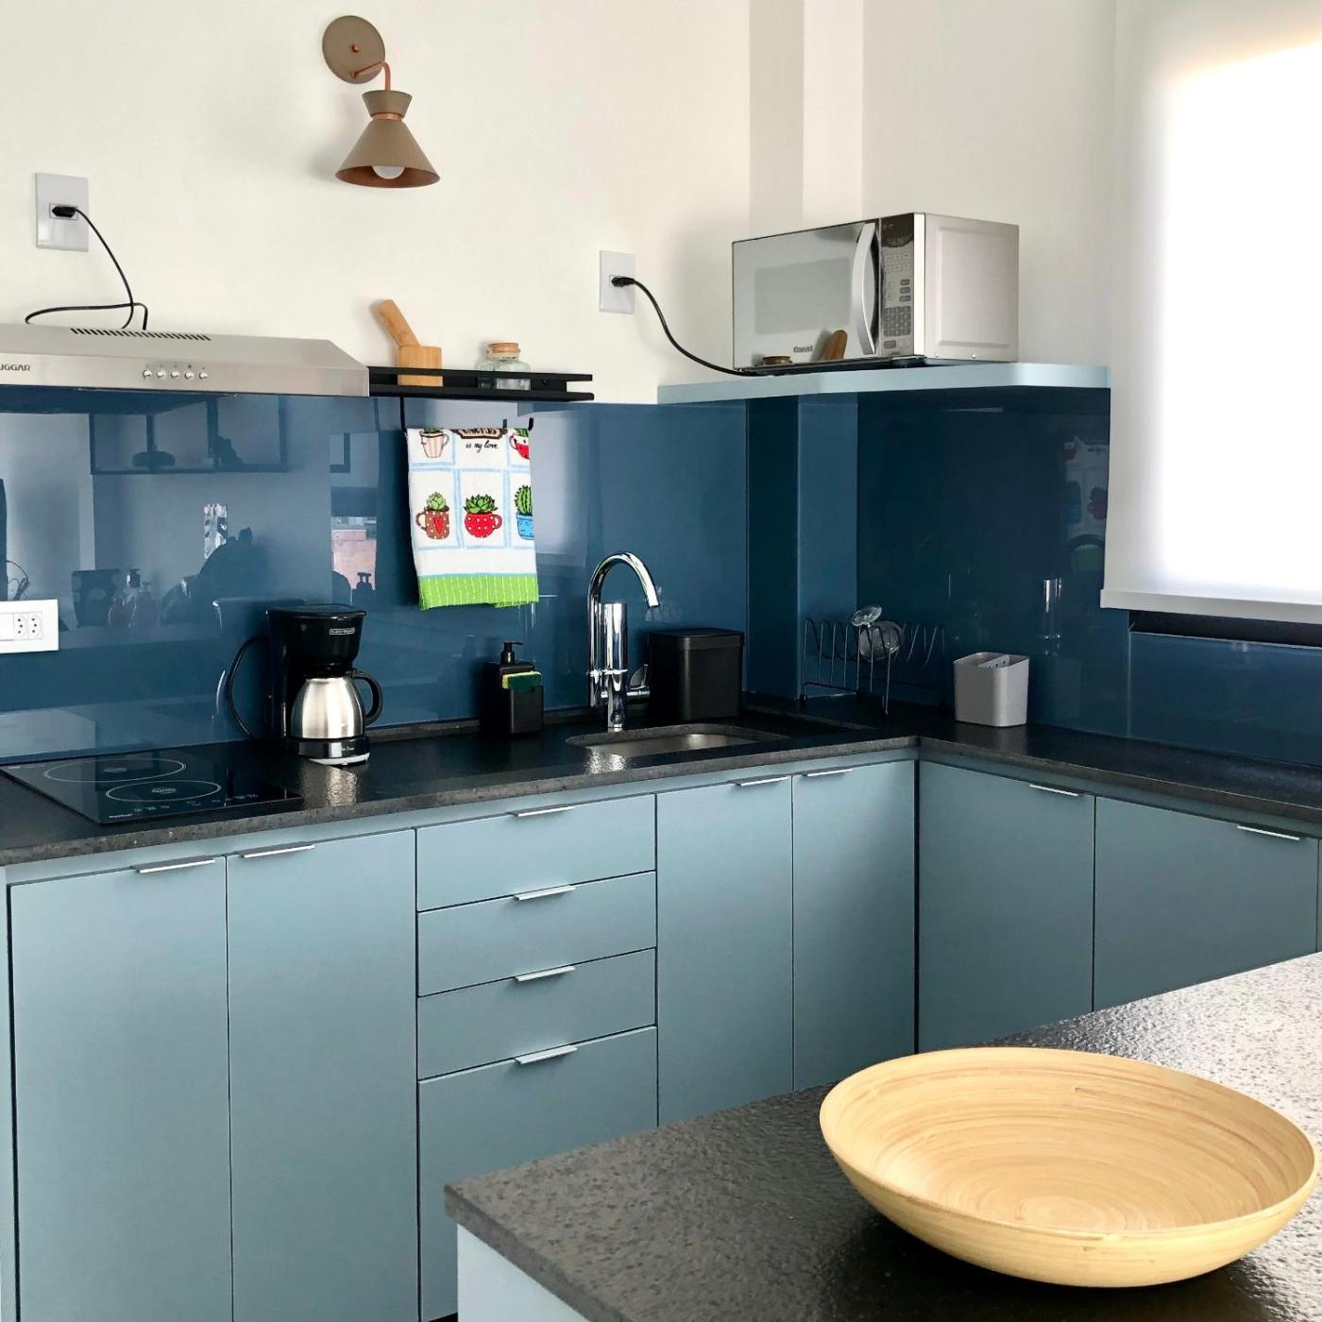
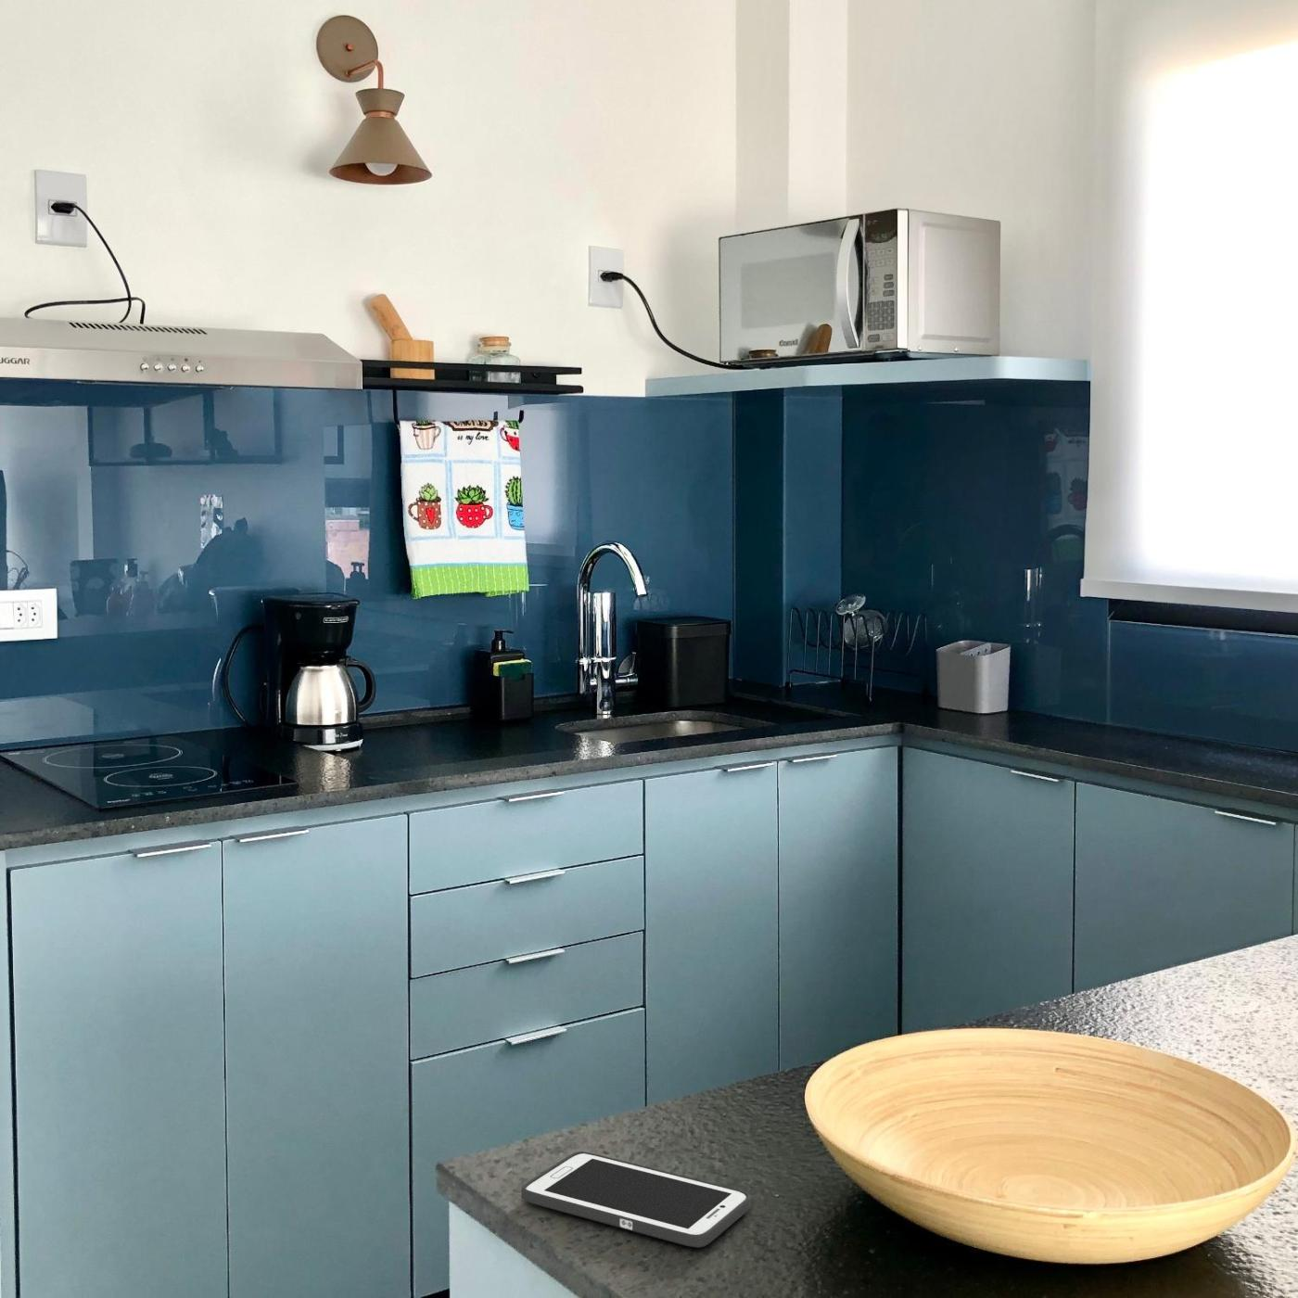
+ cell phone [521,1151,752,1248]
